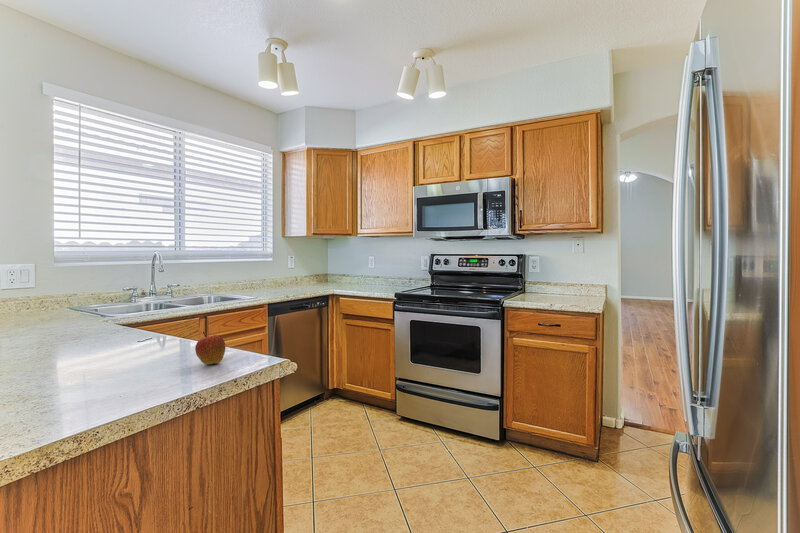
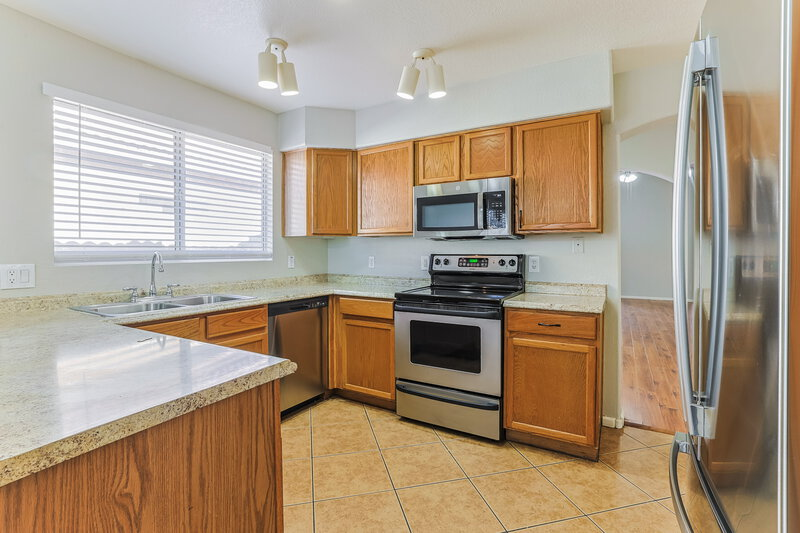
- fruit [194,331,226,365]
